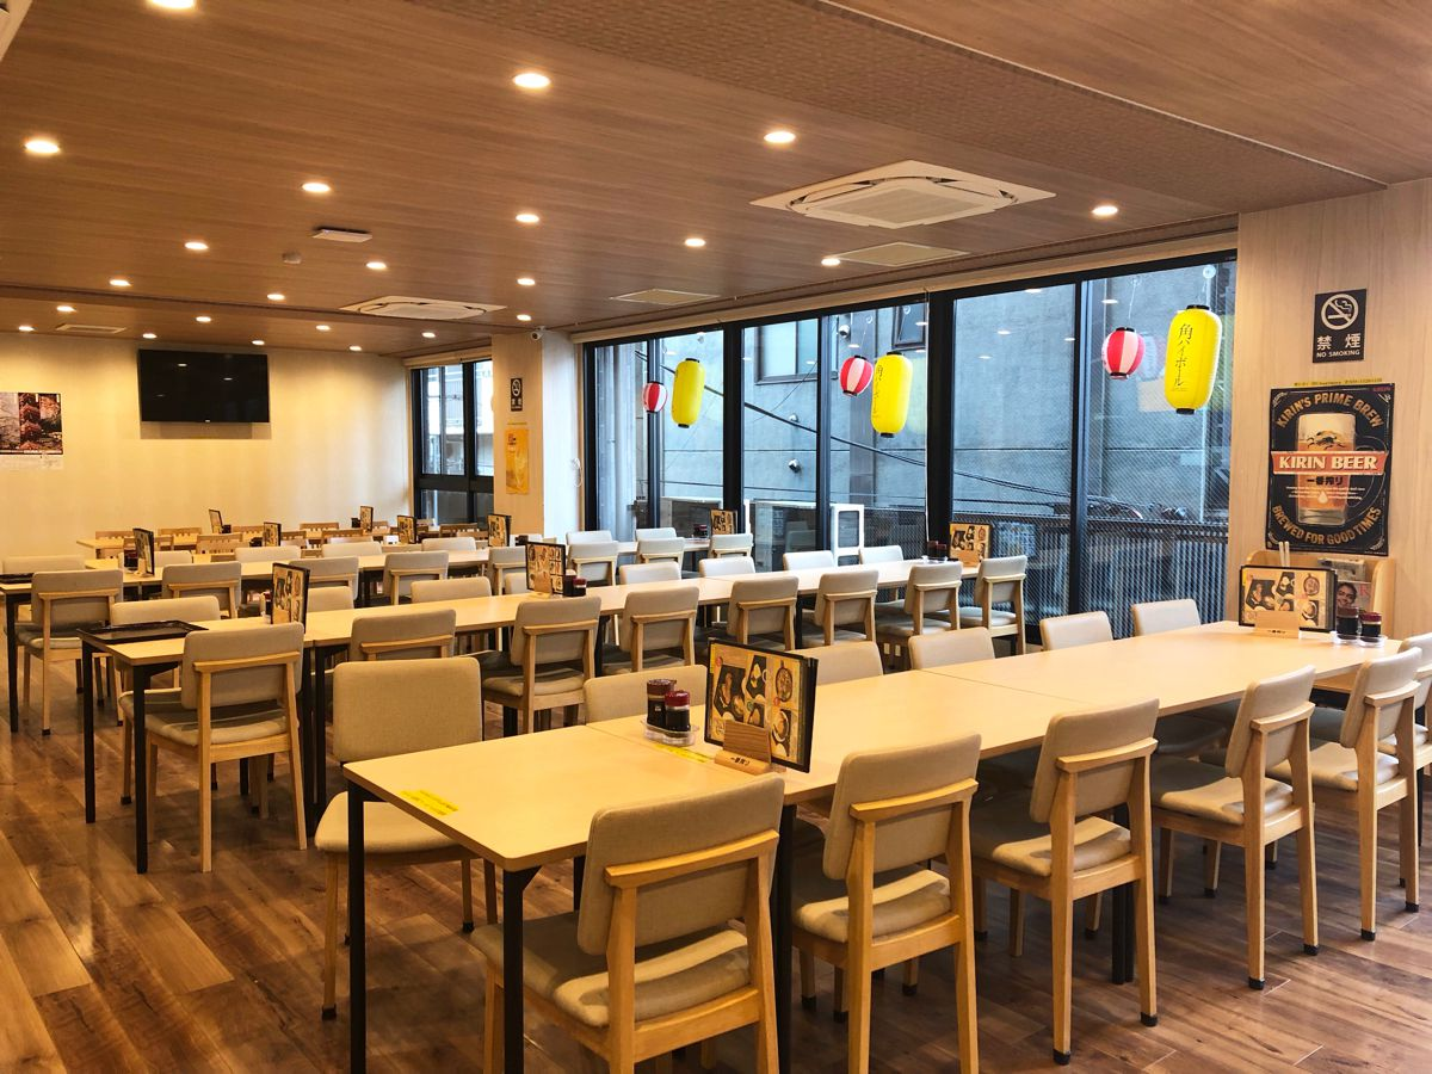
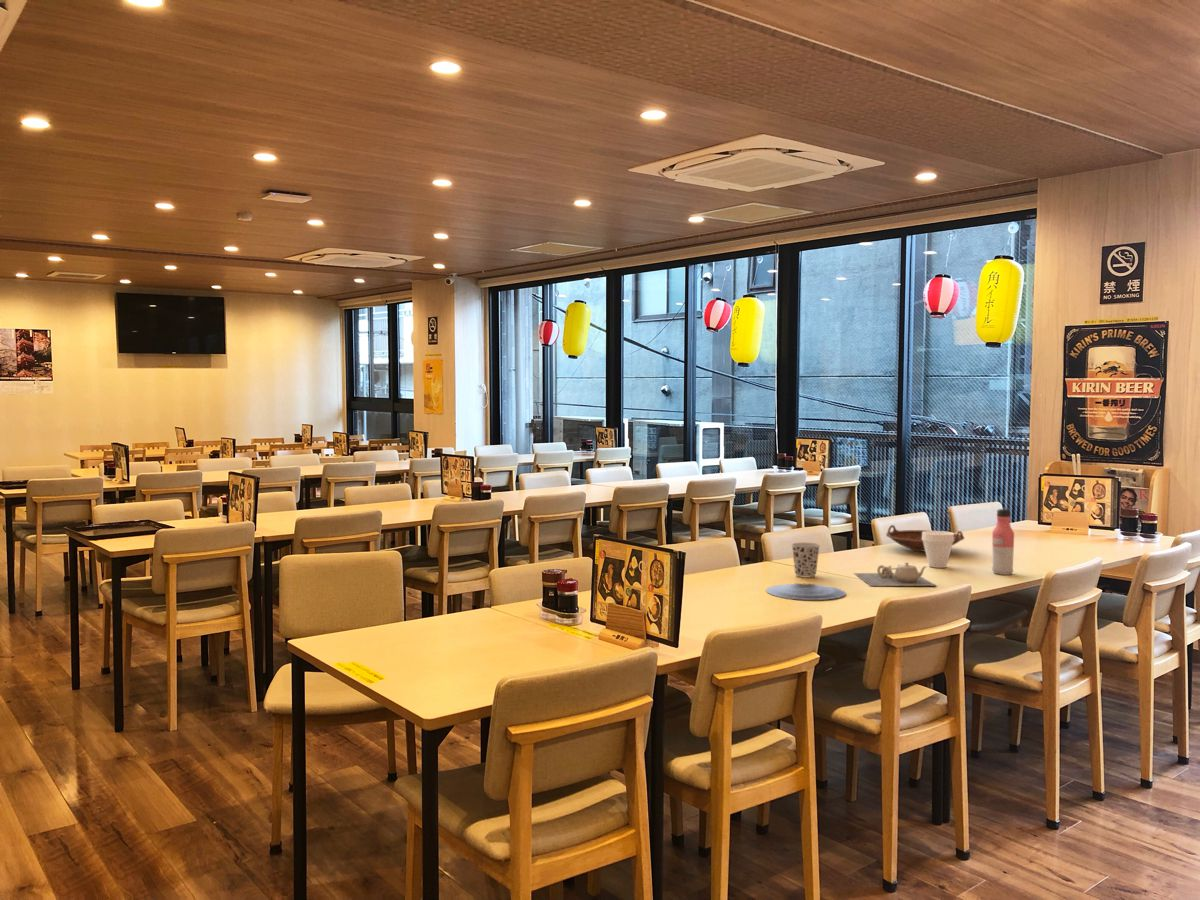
+ bowl [885,524,965,553]
+ cup [791,542,821,578]
+ water bottle [991,508,1015,576]
+ teapot [852,561,938,587]
+ plate [765,583,847,601]
+ cup [922,530,954,569]
